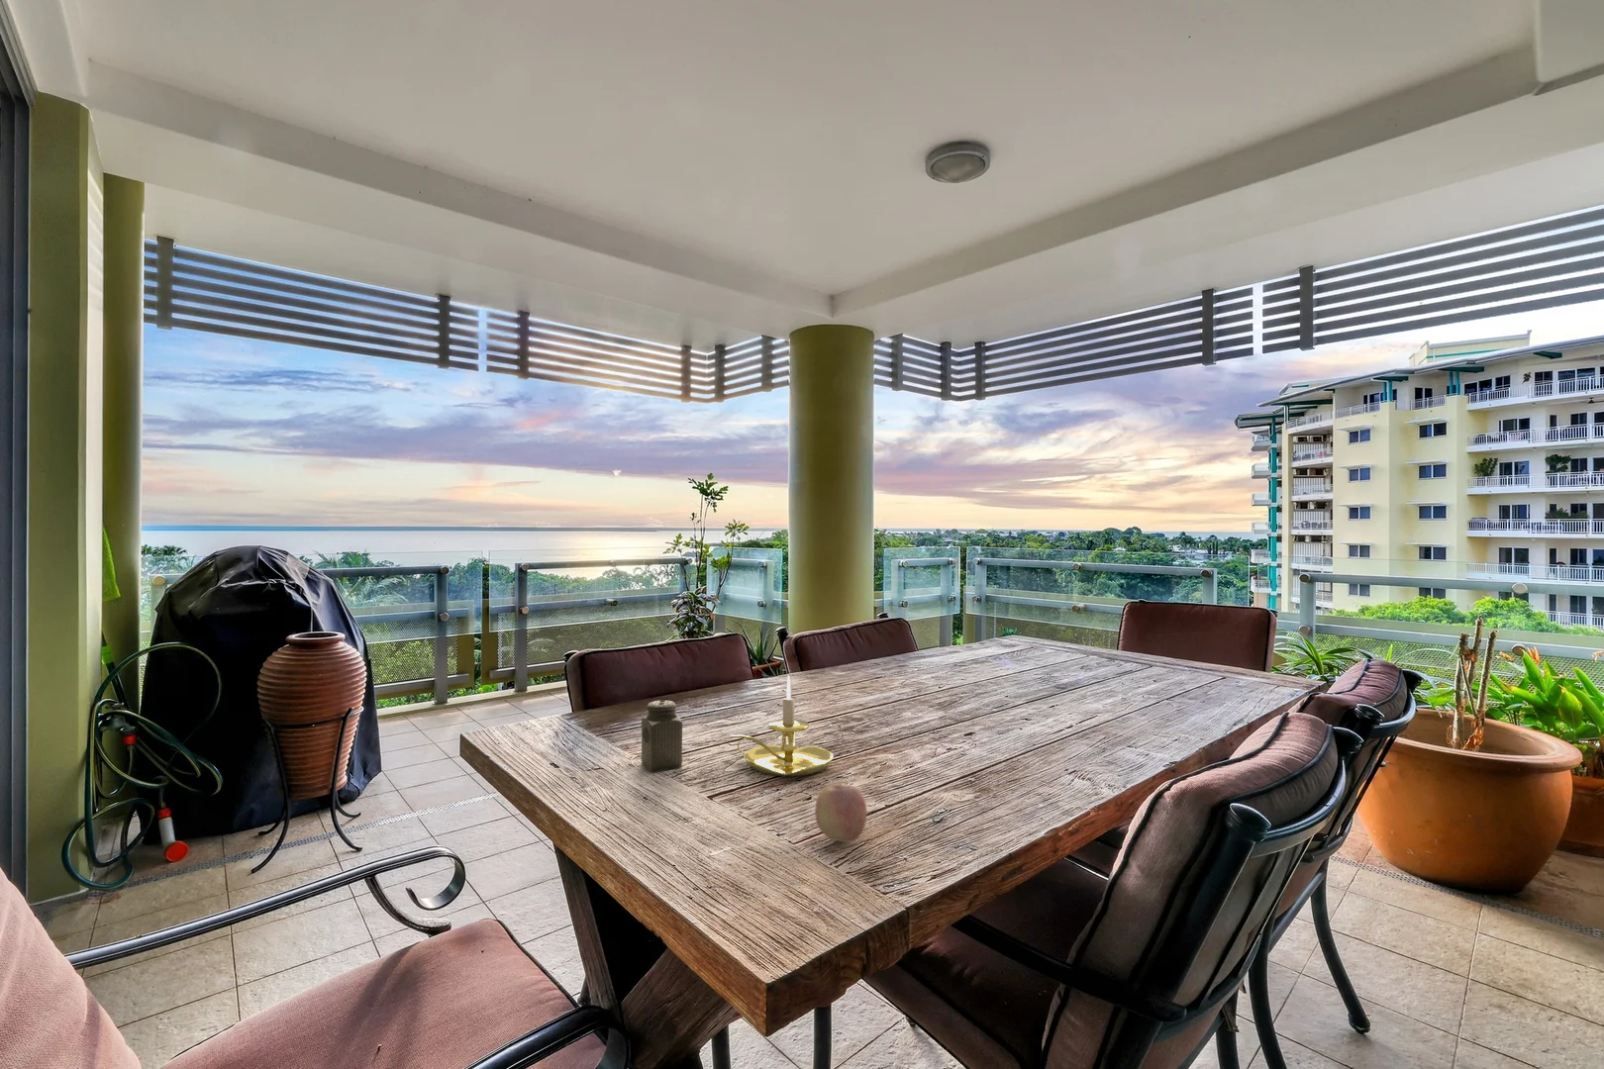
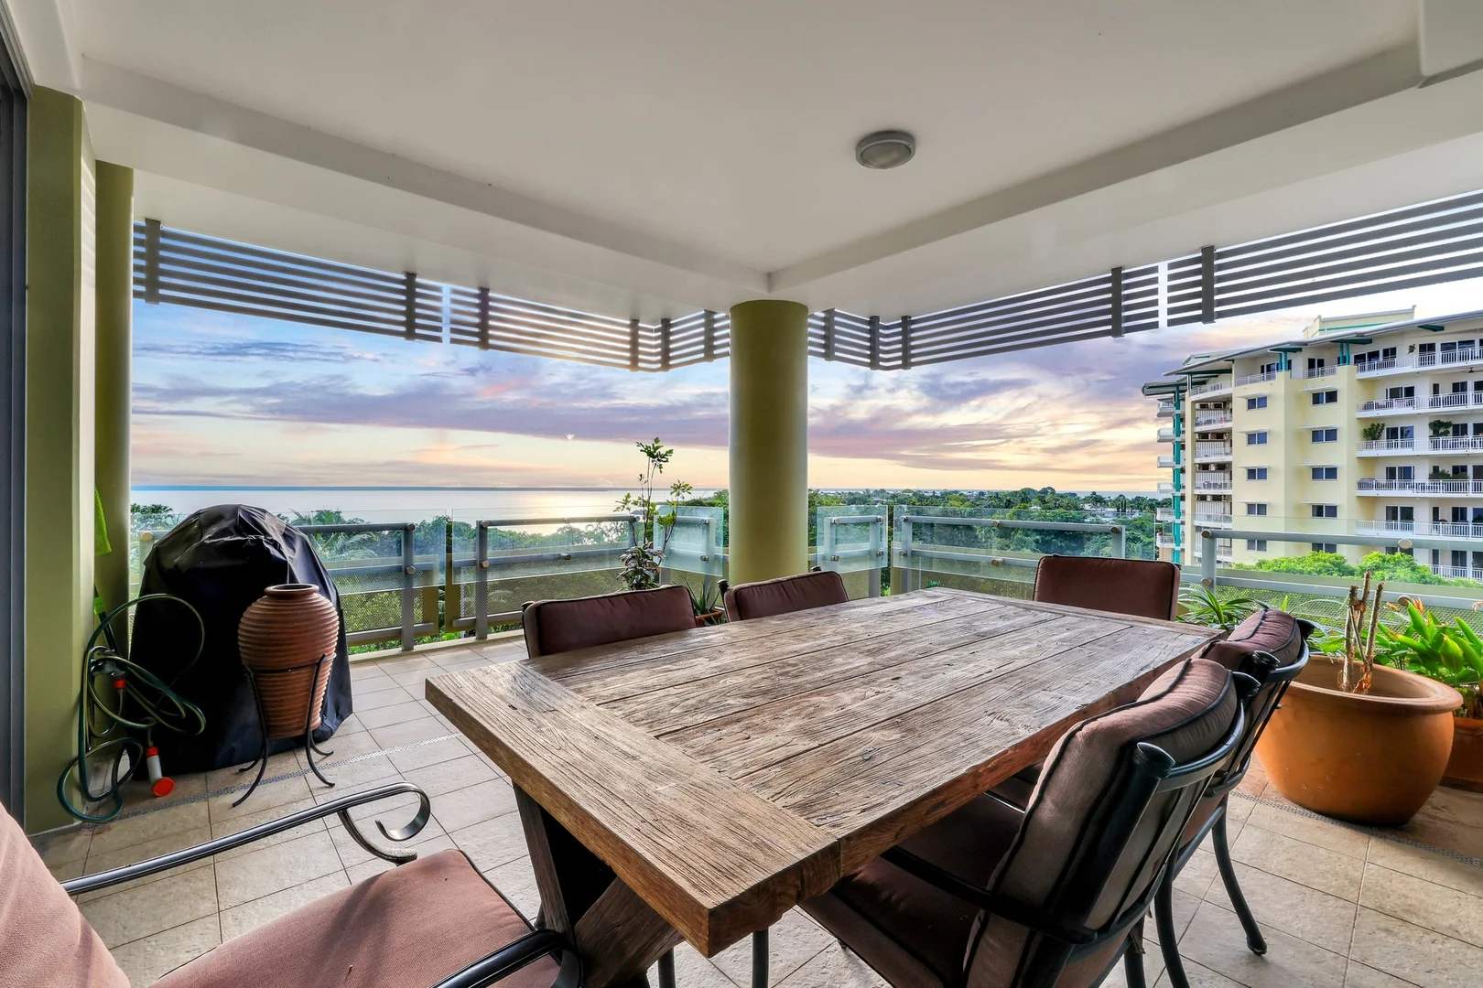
- salt shaker [641,700,683,773]
- fruit [814,783,869,844]
- candle holder [729,674,834,777]
